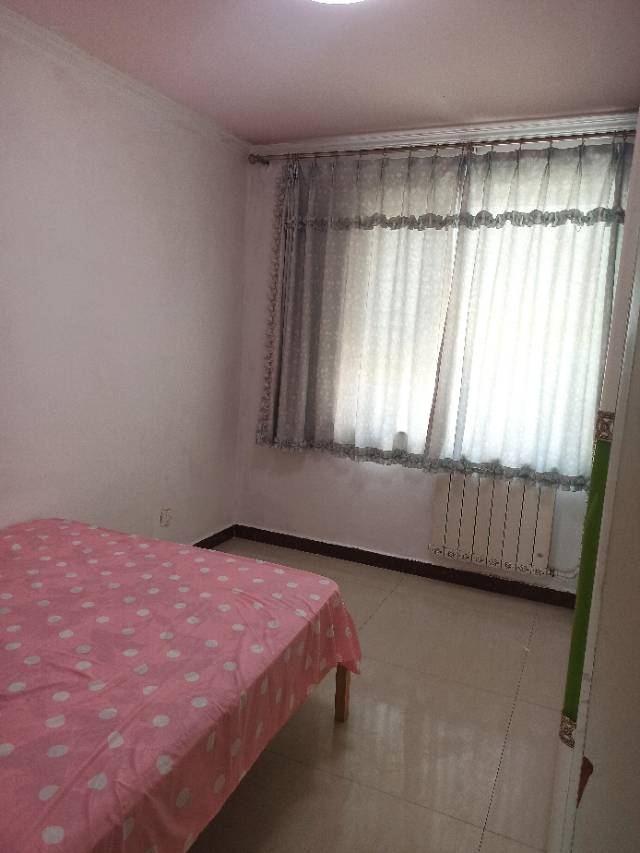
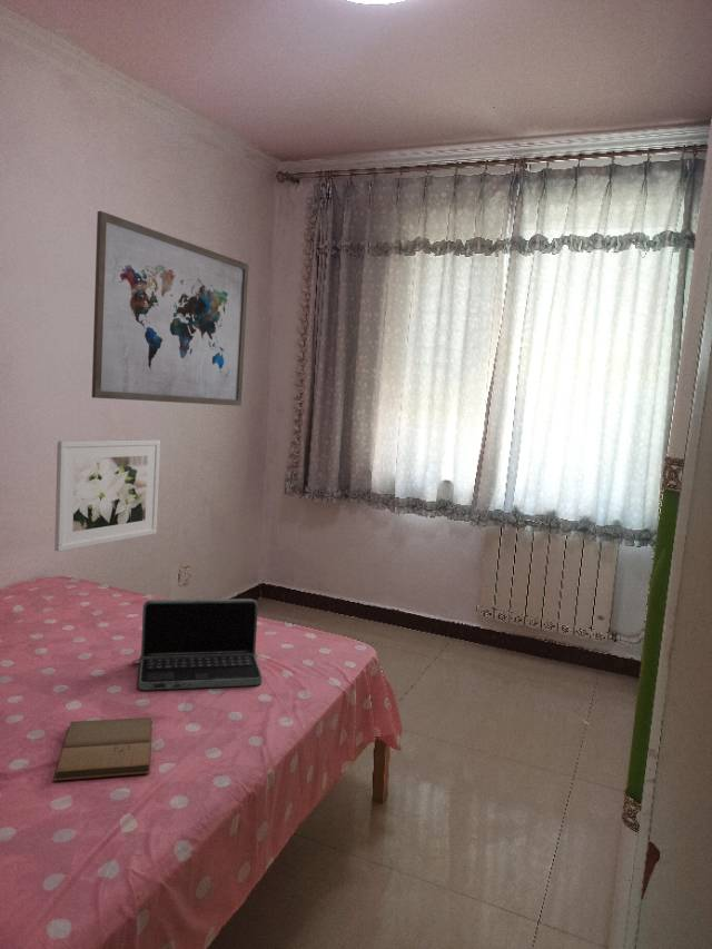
+ wall art [91,210,249,407]
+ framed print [53,438,161,553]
+ laptop [131,597,263,692]
+ book [52,716,154,782]
